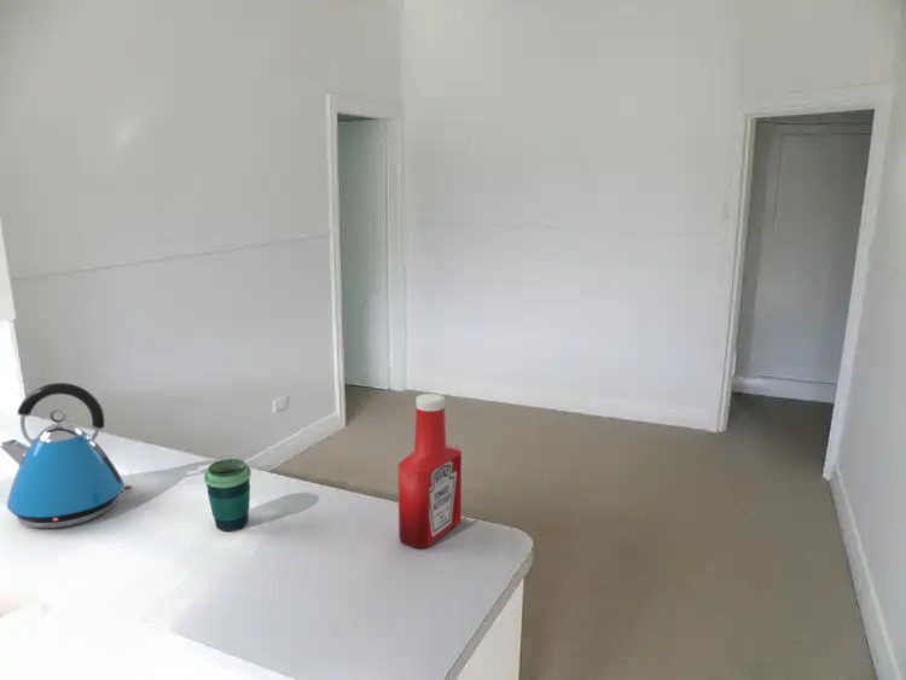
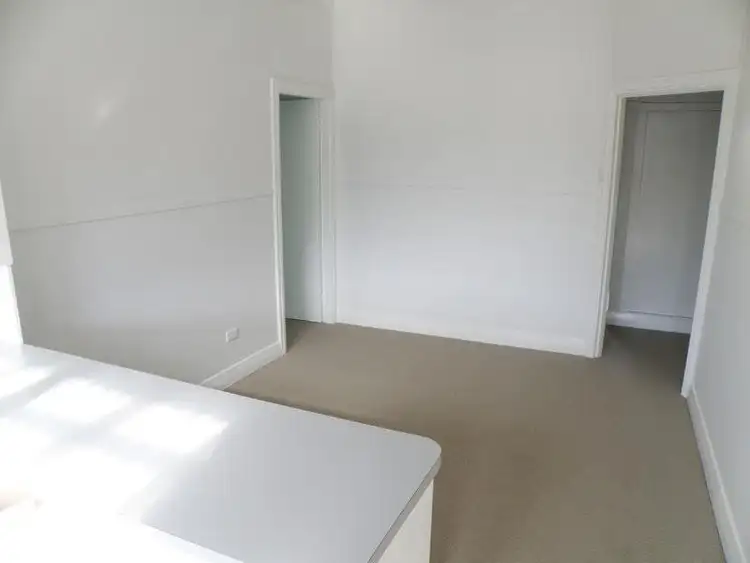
- soap bottle [397,393,463,550]
- cup [203,458,252,533]
- kettle [0,382,134,529]
